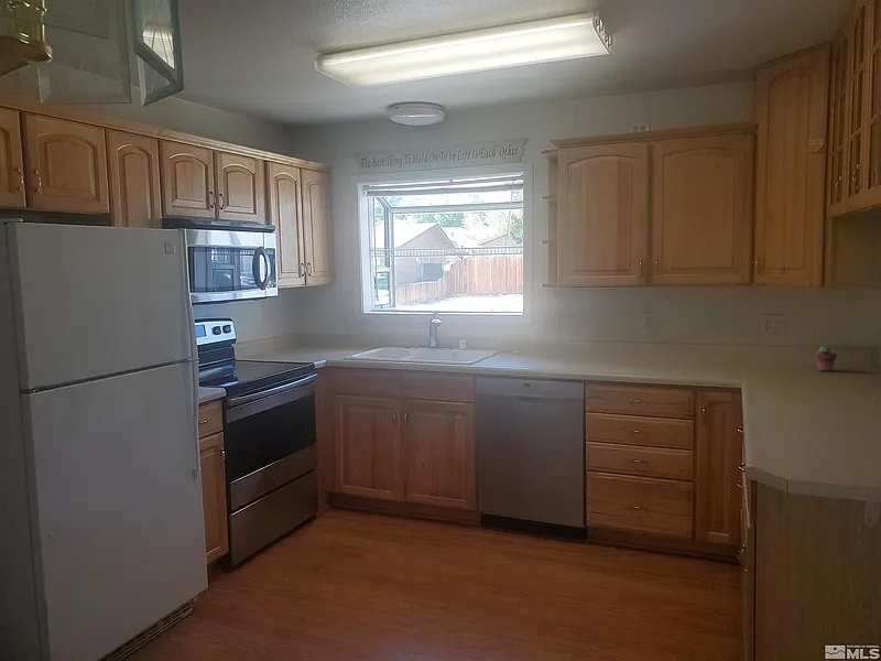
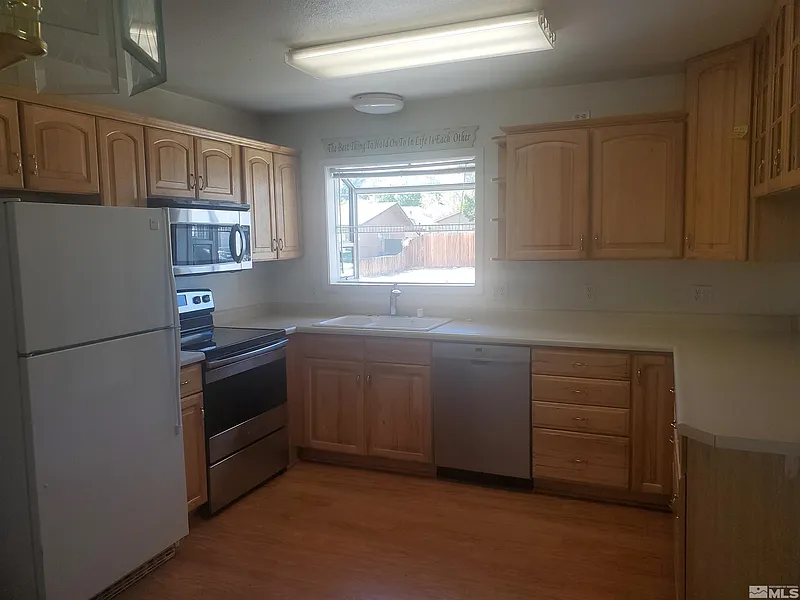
- potted succulent [814,345,838,372]
